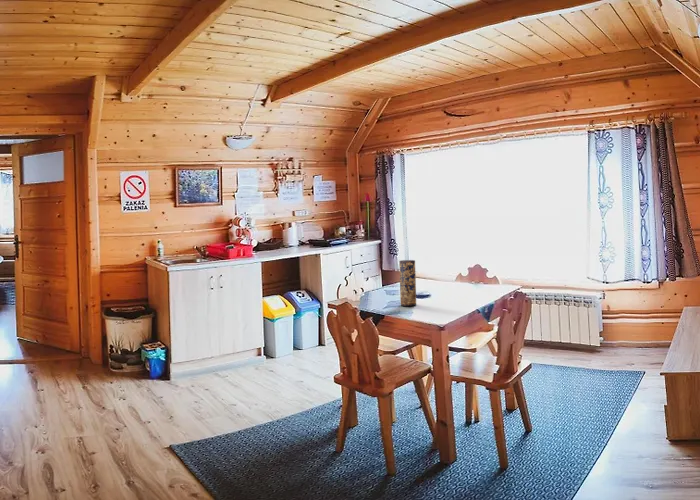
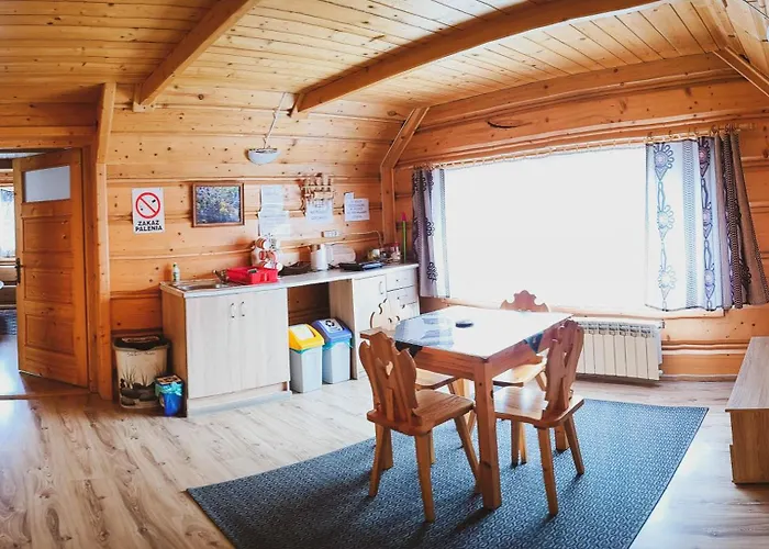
- vase [398,259,417,307]
